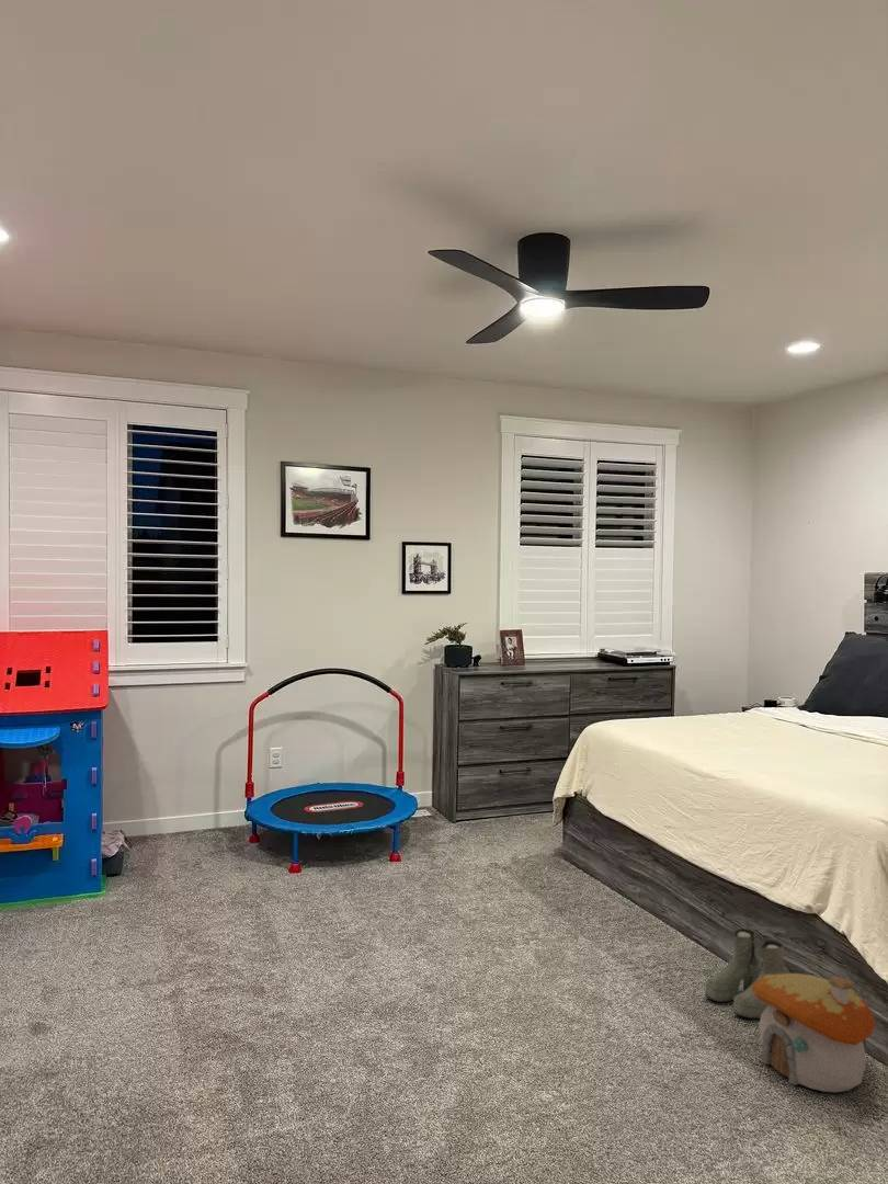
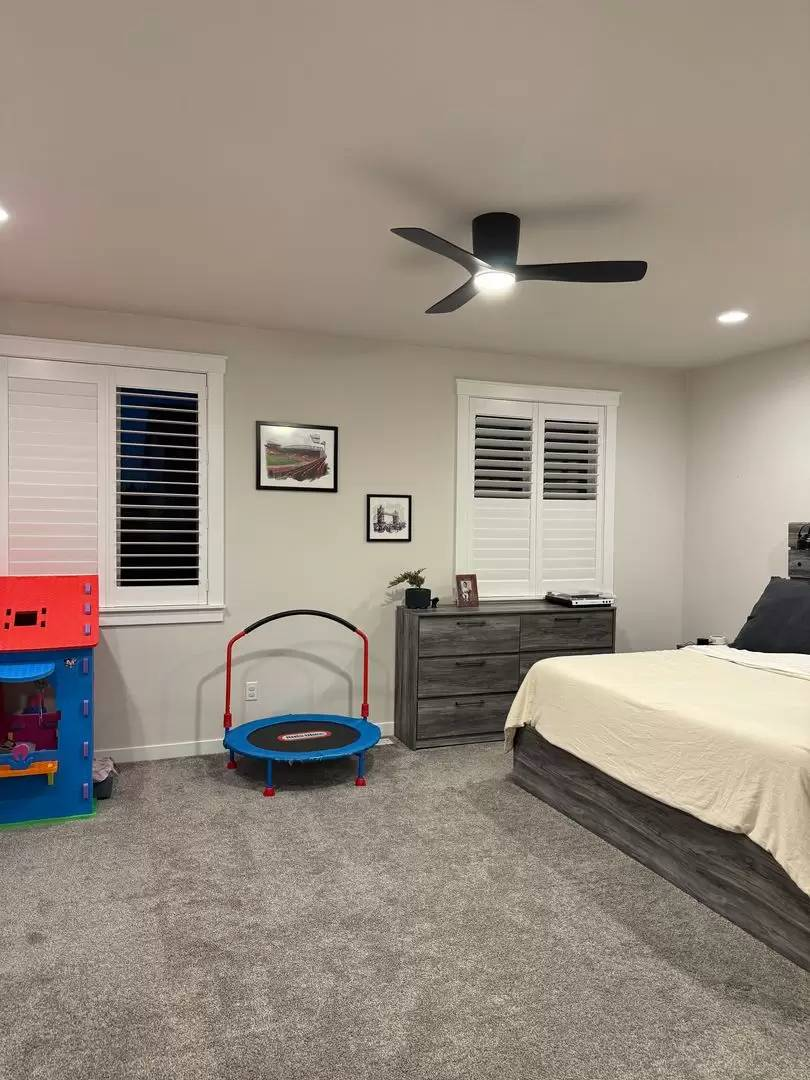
- toy house [751,972,876,1093]
- boots [704,927,790,1020]
